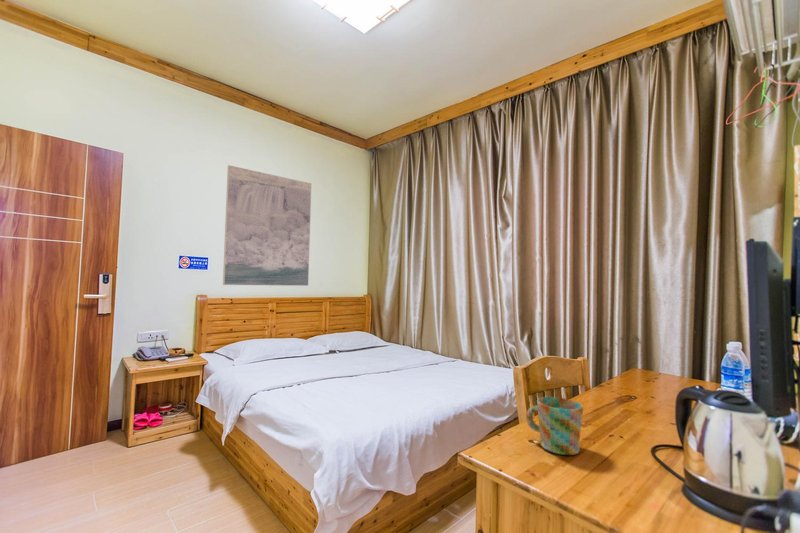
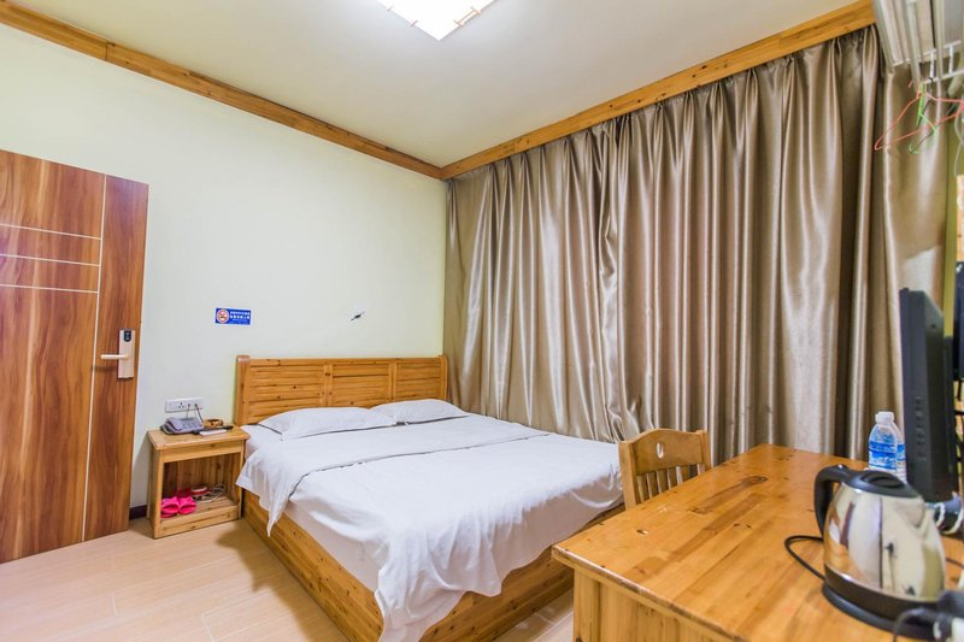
- mug [525,396,584,456]
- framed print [222,164,312,287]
